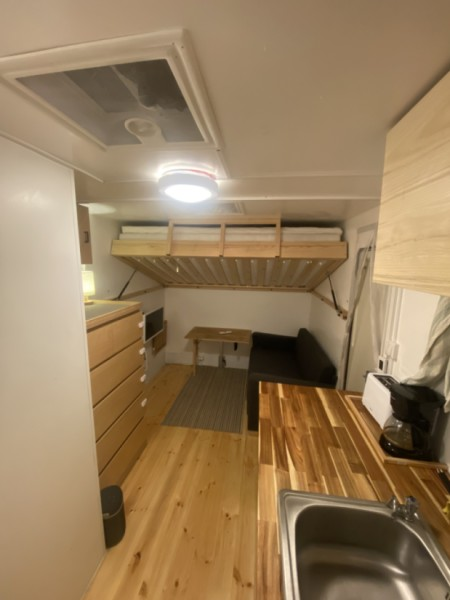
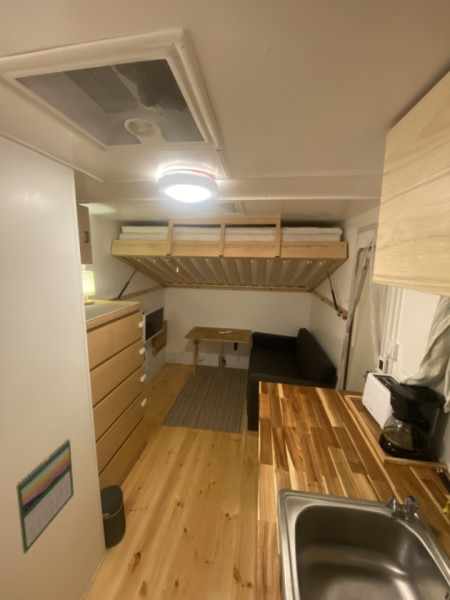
+ calendar [15,438,75,555]
